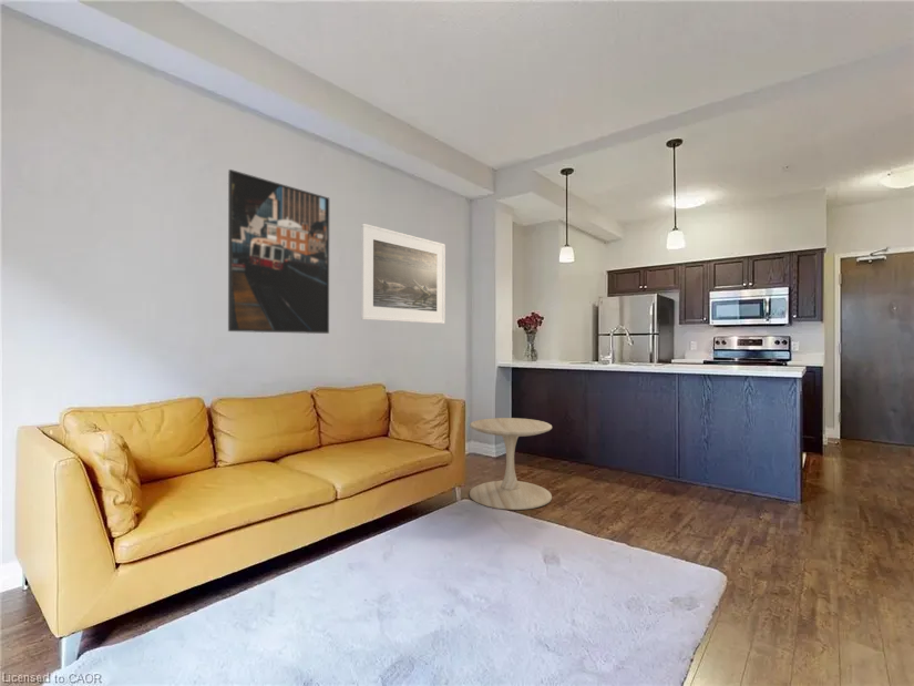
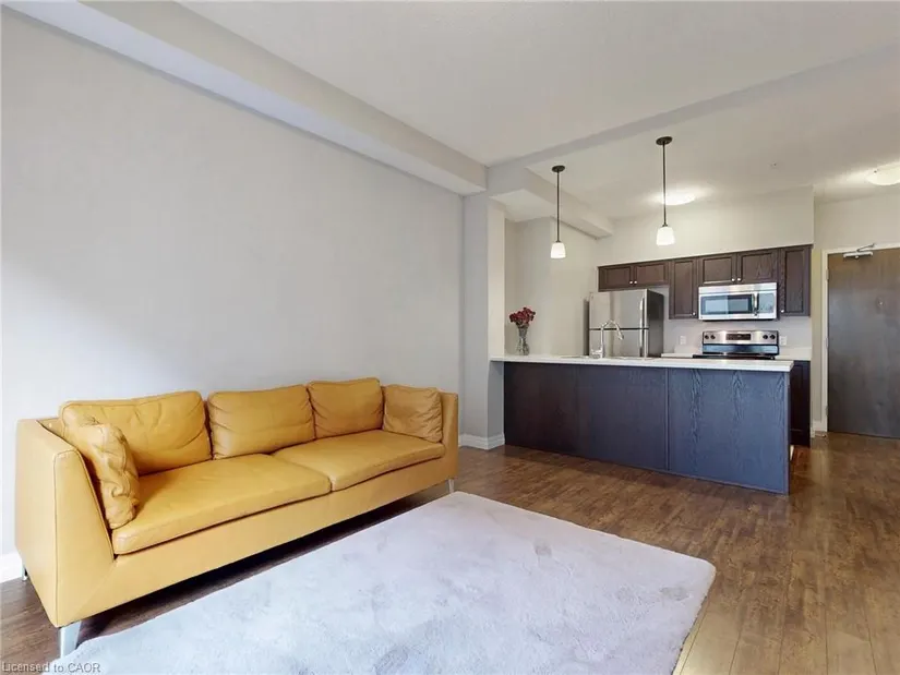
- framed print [227,168,330,335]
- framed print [360,223,446,325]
- side table [469,417,553,511]
